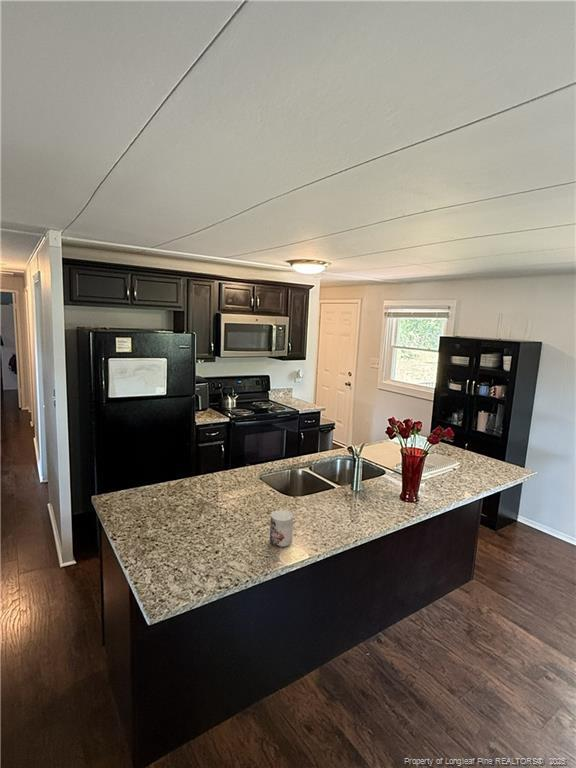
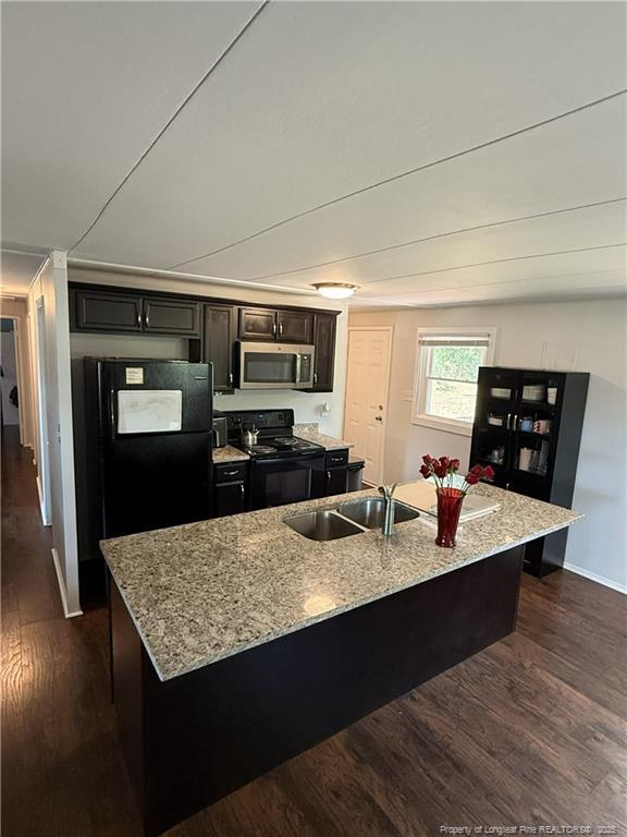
- mug [269,509,294,548]
